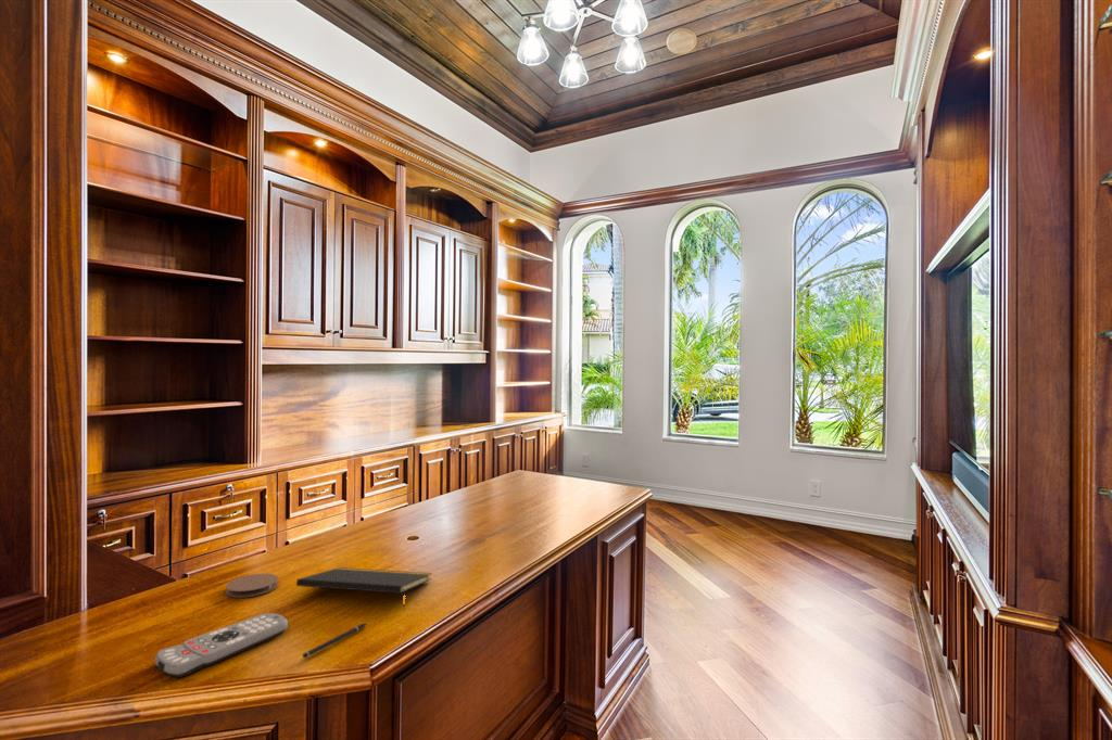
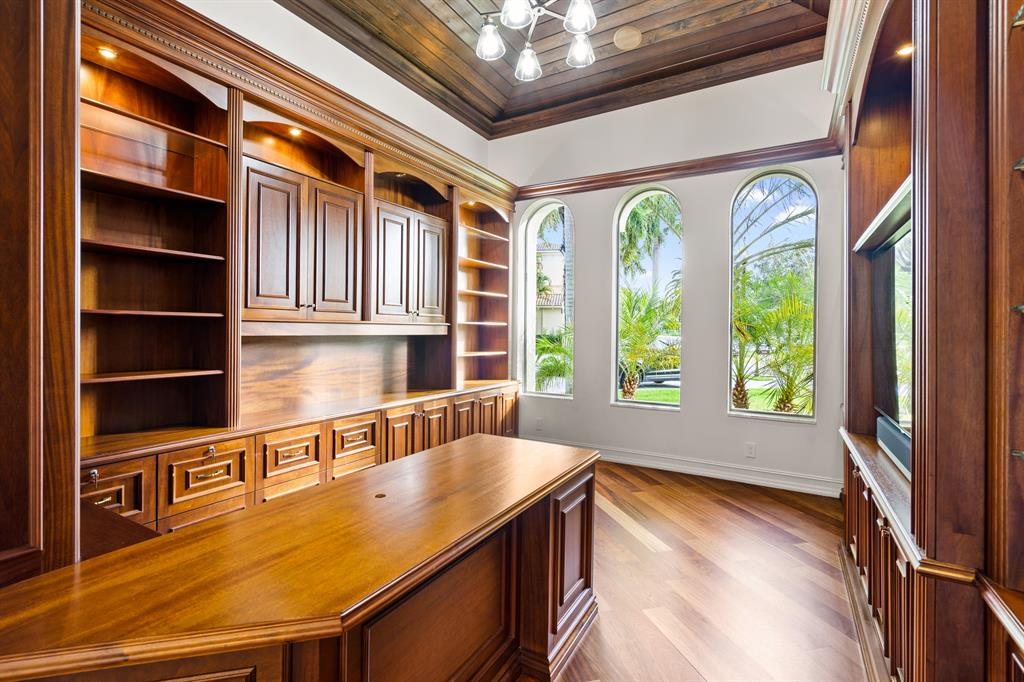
- remote control [154,612,289,678]
- pen [302,623,367,660]
- coaster [225,572,279,599]
- notepad [295,566,433,610]
